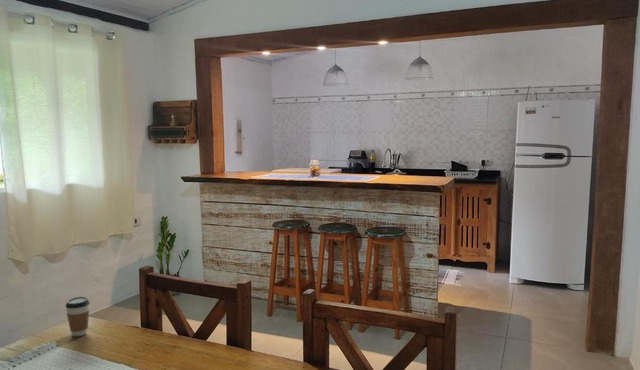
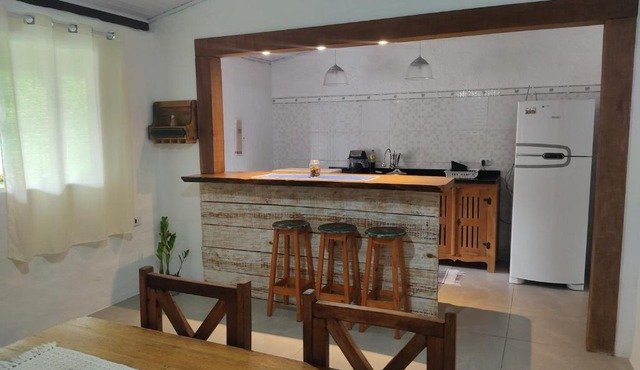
- coffee cup [64,296,91,337]
